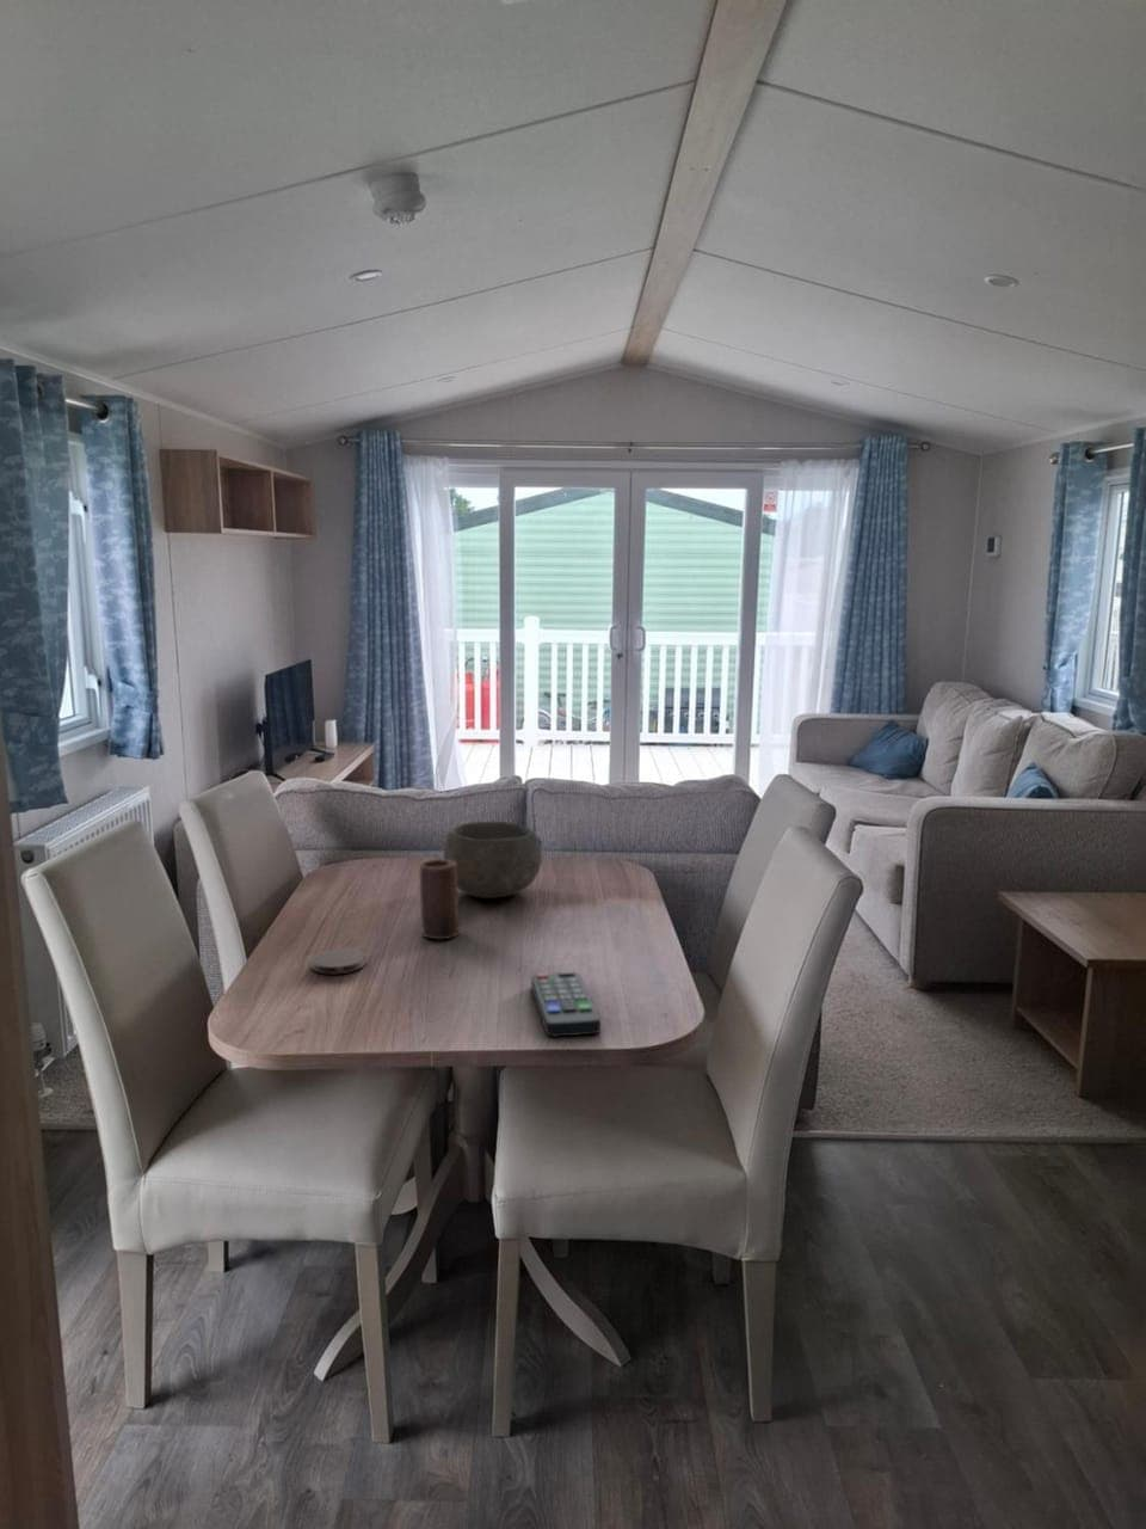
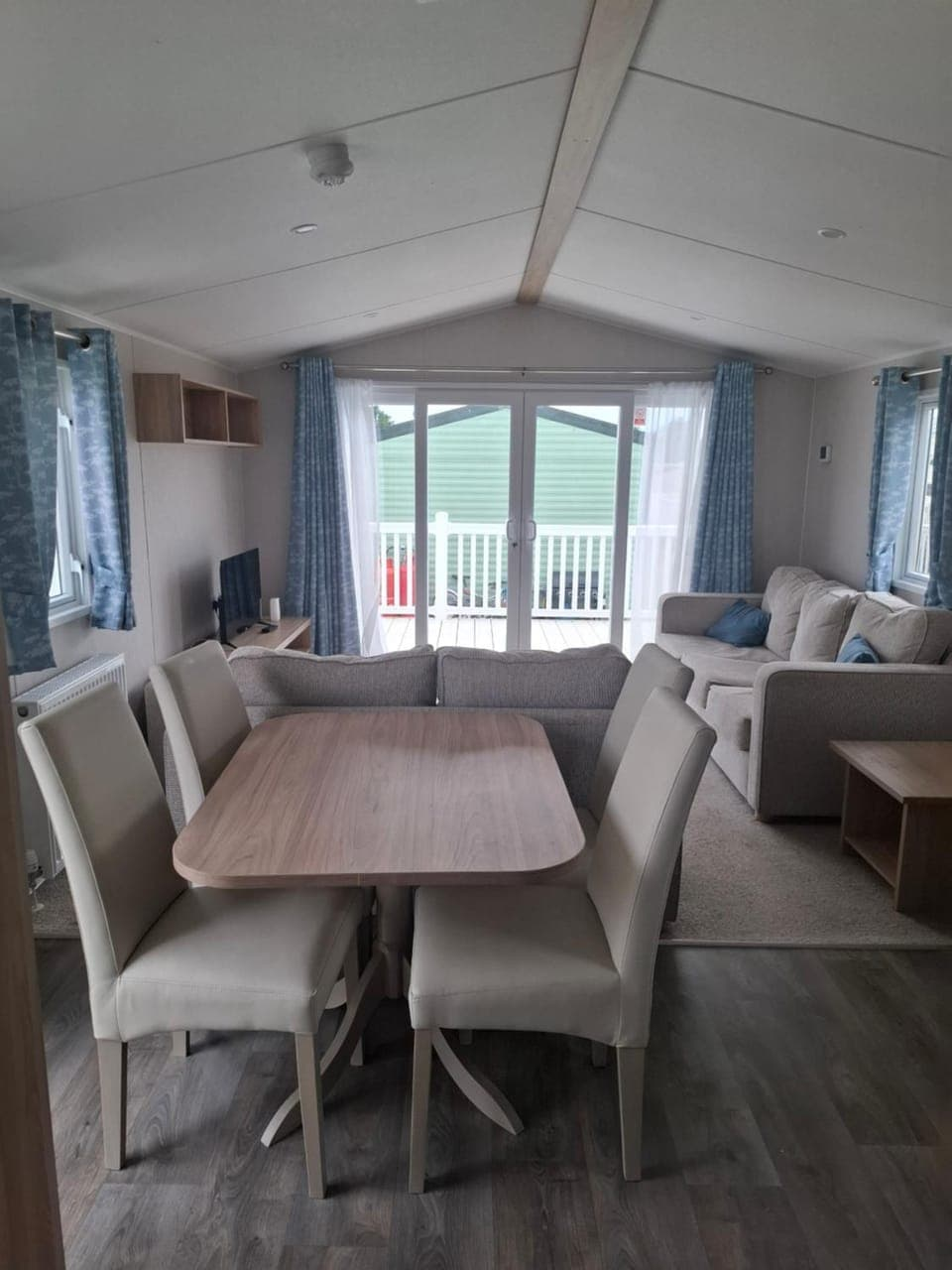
- candle [419,857,460,940]
- coaster [311,947,366,976]
- bowl [443,821,543,899]
- remote control [530,970,602,1038]
